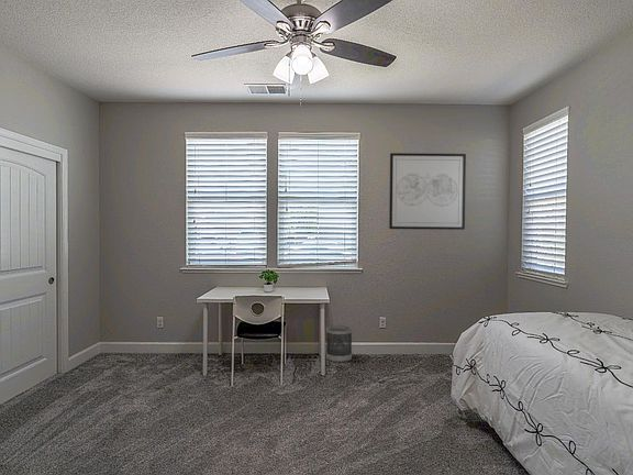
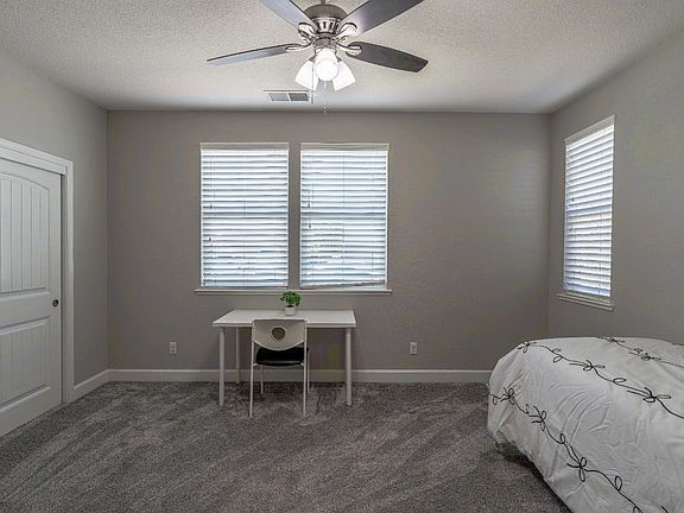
- wastebasket [325,324,353,363]
- wall art [388,152,467,231]
